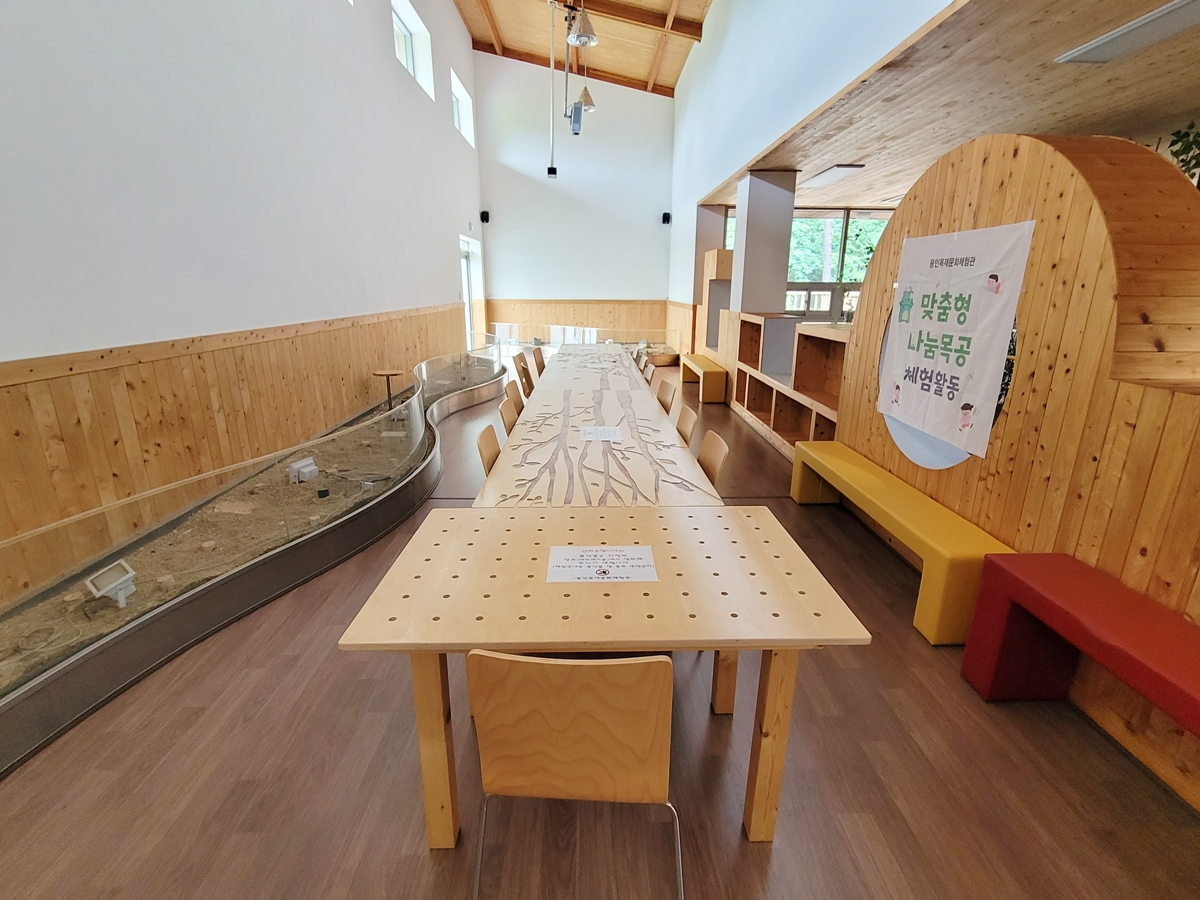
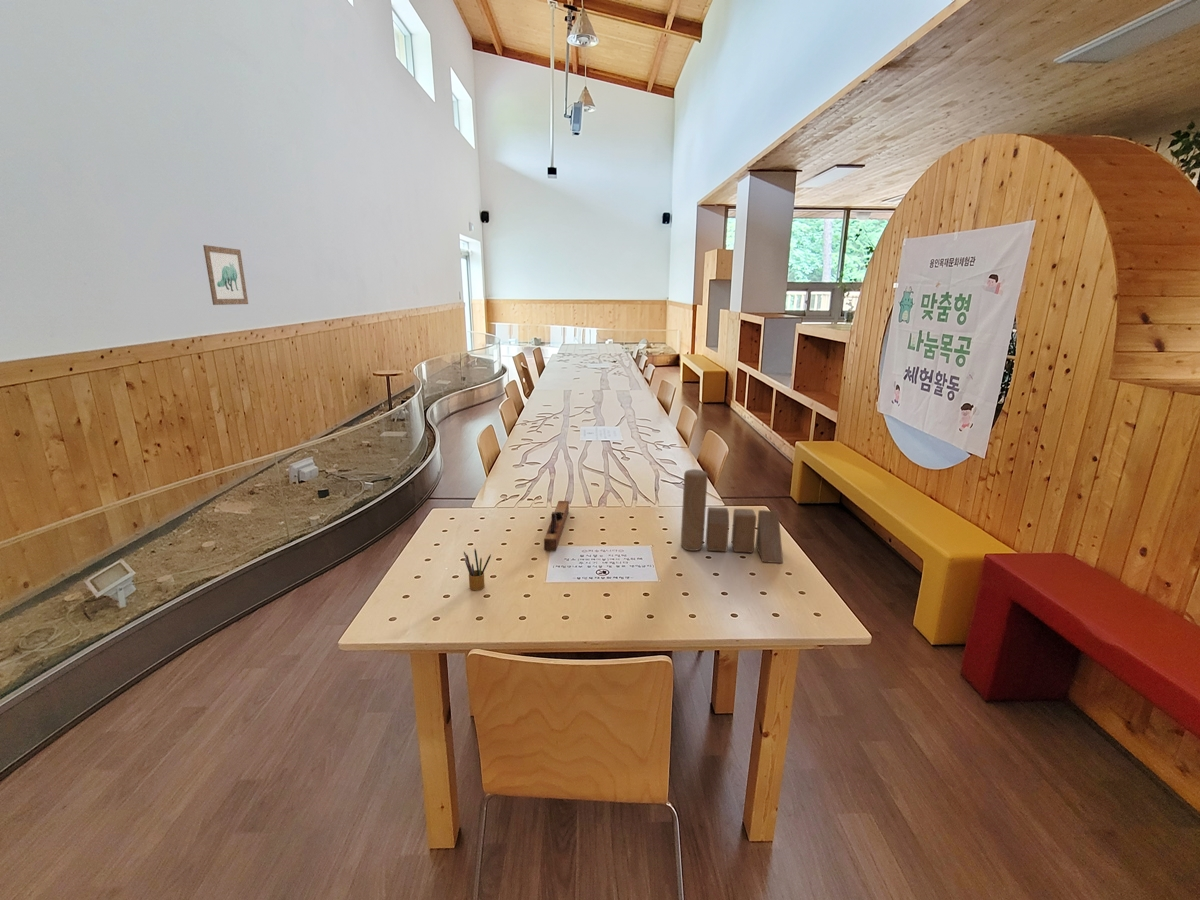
+ pencil box [463,548,492,591]
+ wall art [202,244,249,306]
+ hand plane [543,500,570,552]
+ wooden block set [680,468,784,564]
